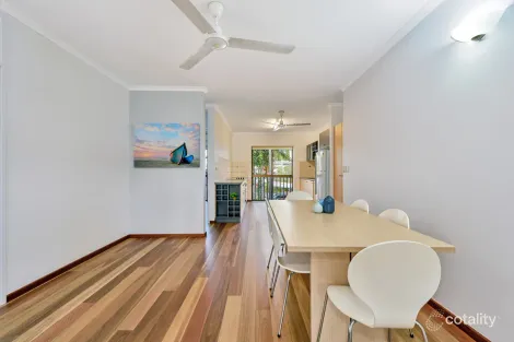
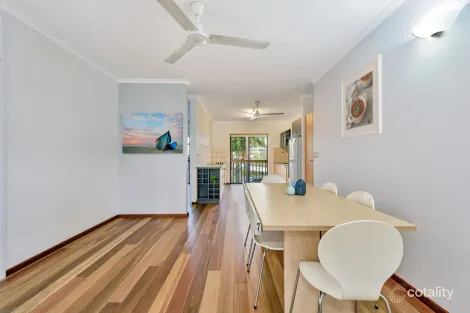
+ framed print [340,54,383,140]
